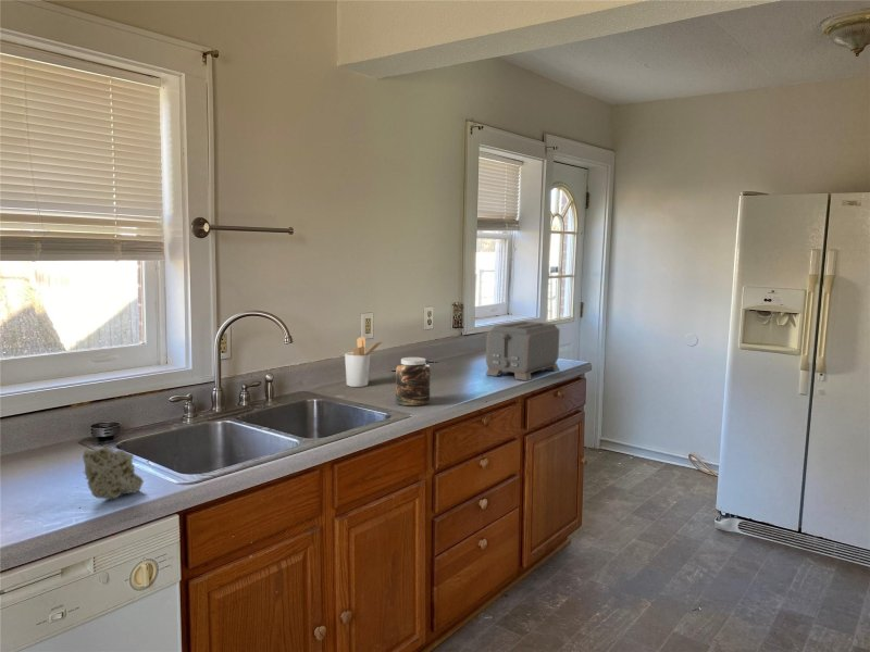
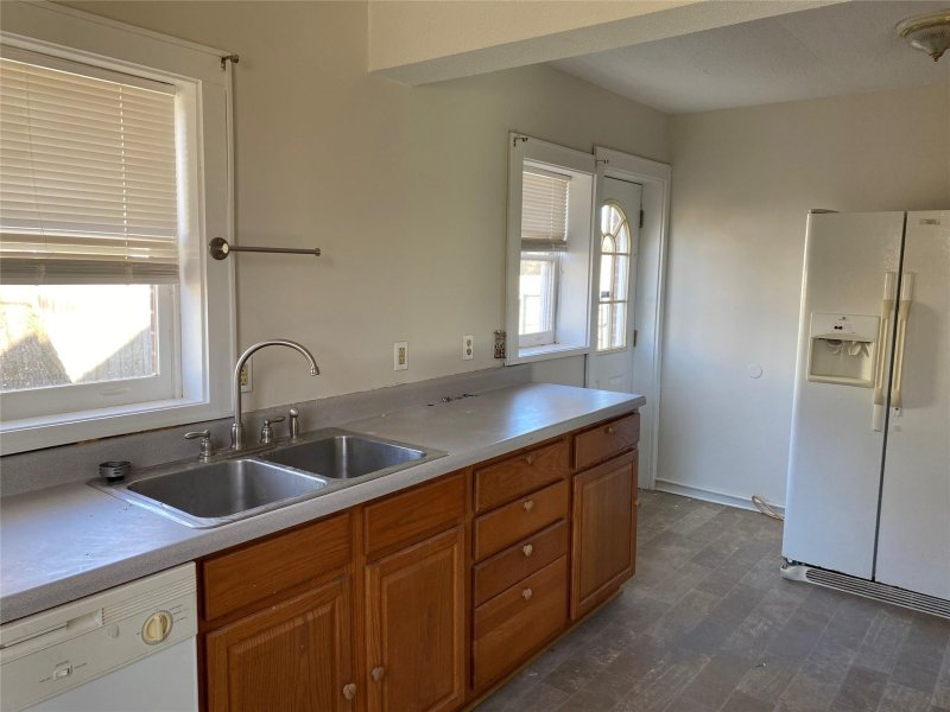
- jar [395,356,432,406]
- toaster [484,321,560,381]
- sponge [82,446,145,500]
- utensil holder [344,336,383,388]
